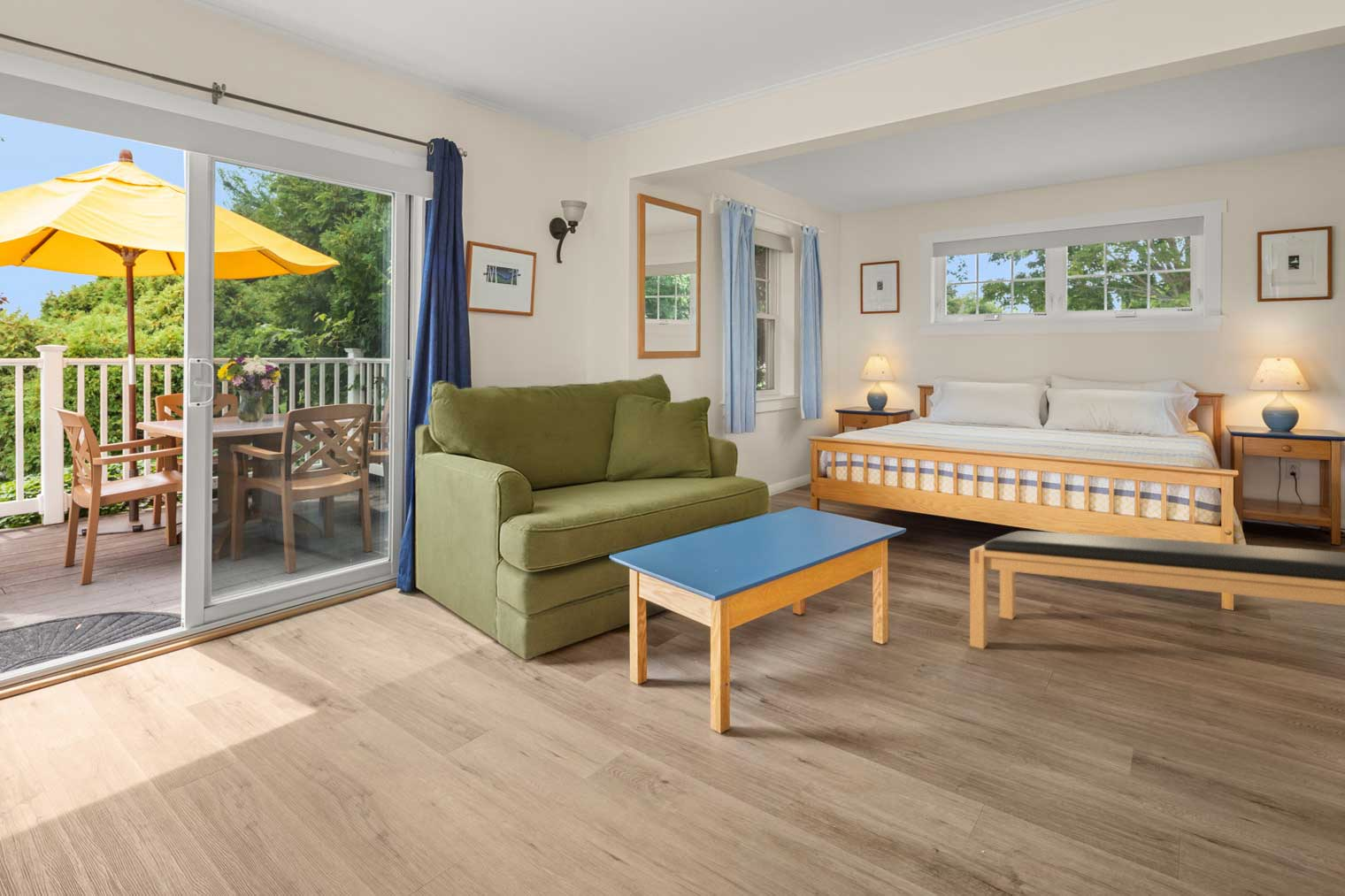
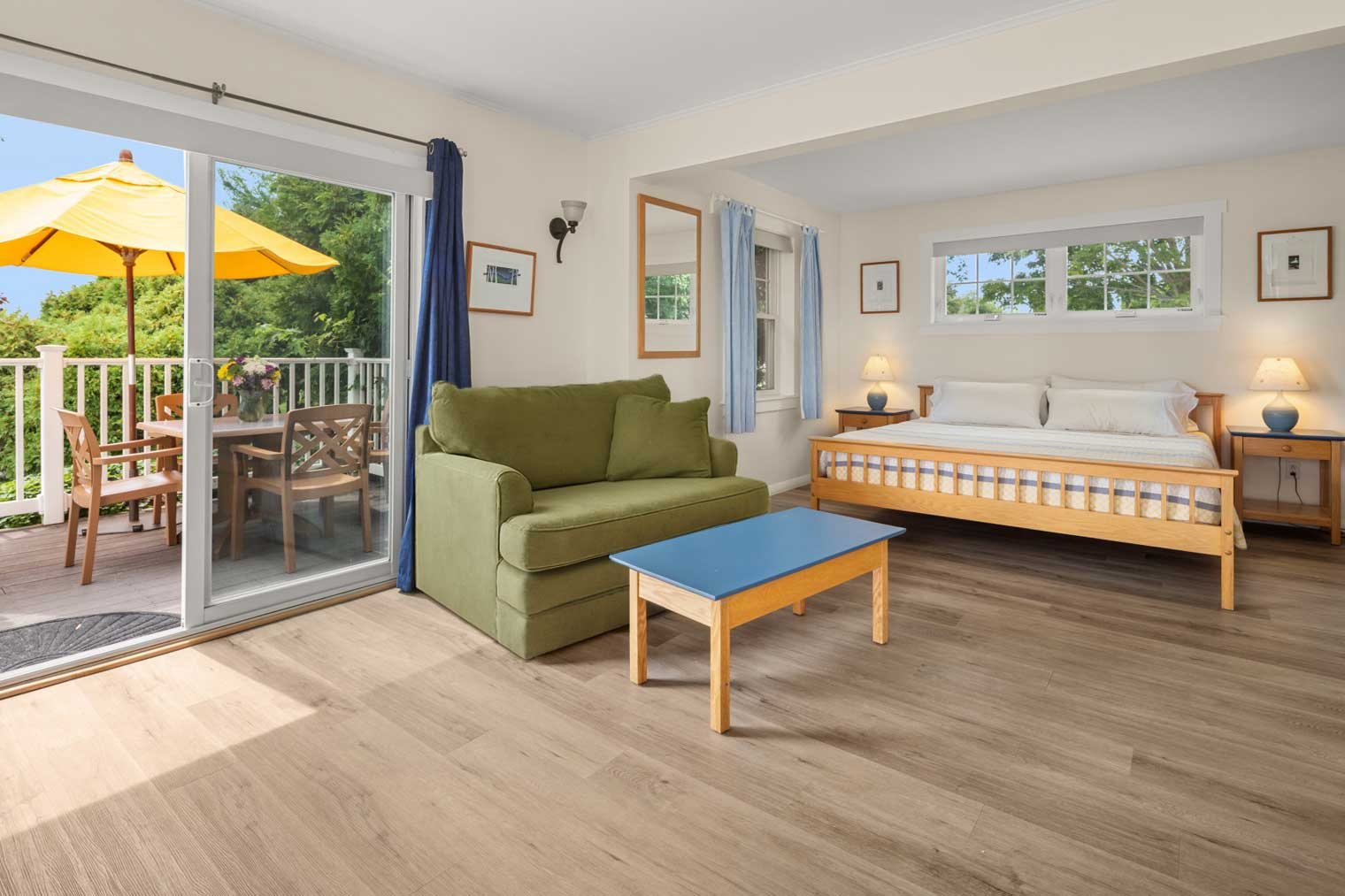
- bench [969,530,1345,650]
